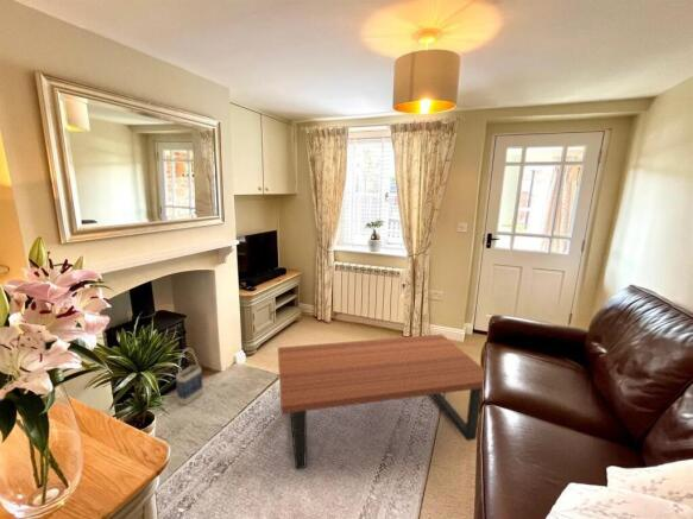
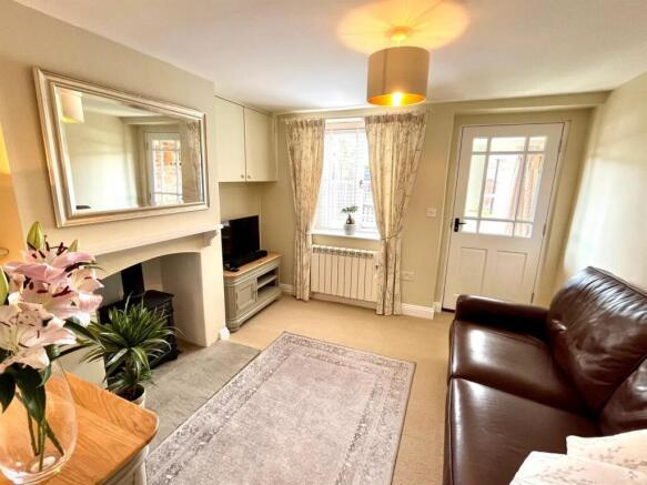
- coffee table [277,333,485,470]
- bag [175,347,204,406]
